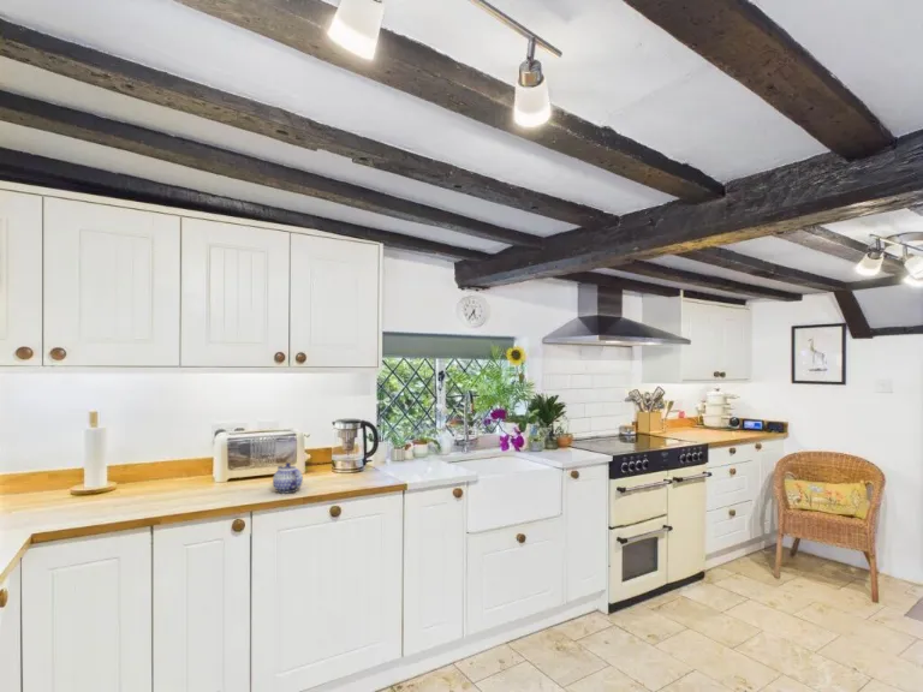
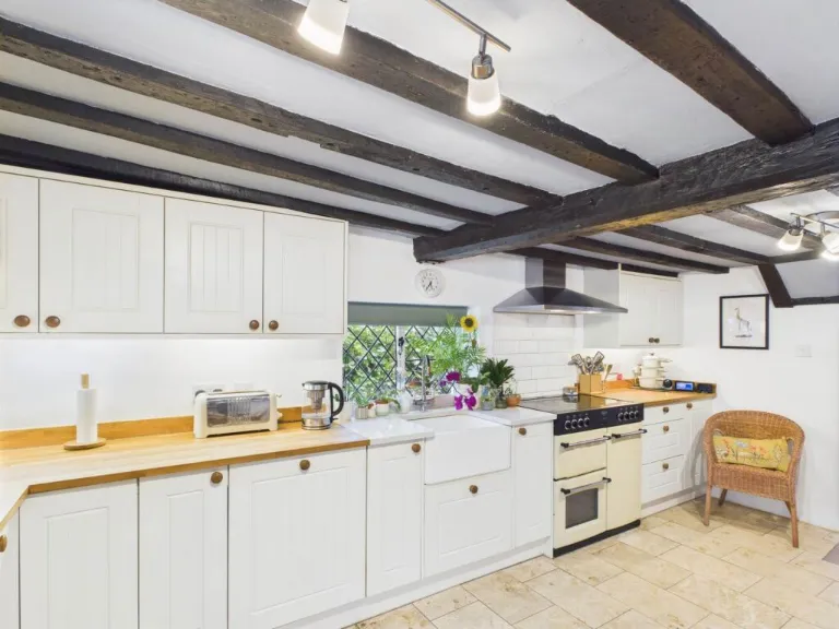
- teapot [272,461,304,495]
